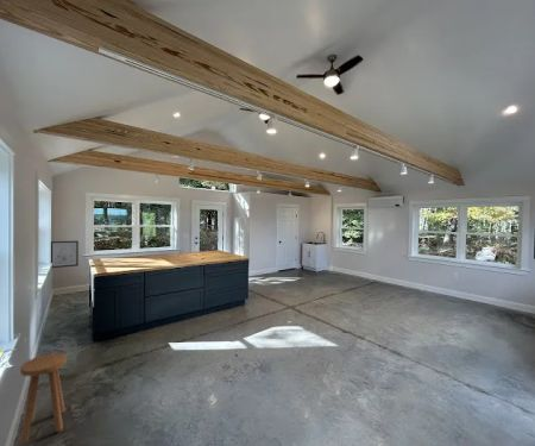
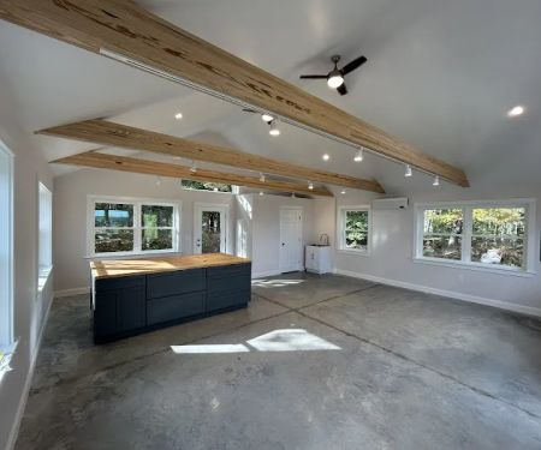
- stool [19,352,68,446]
- wall art [50,239,80,269]
